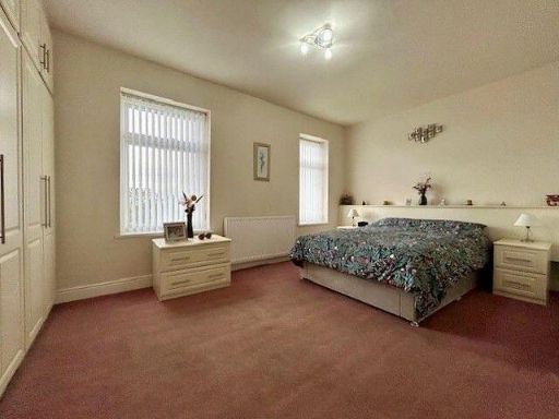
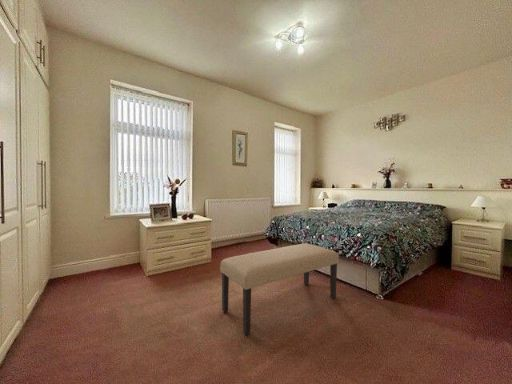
+ bench [219,242,340,336]
